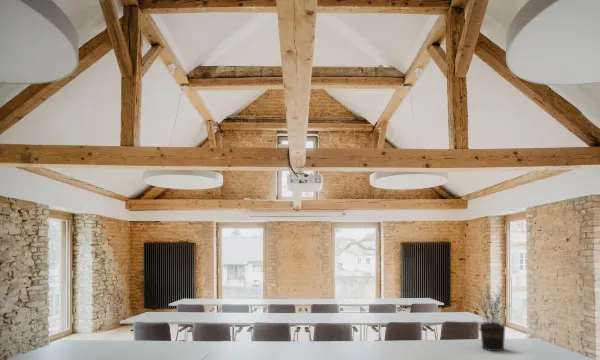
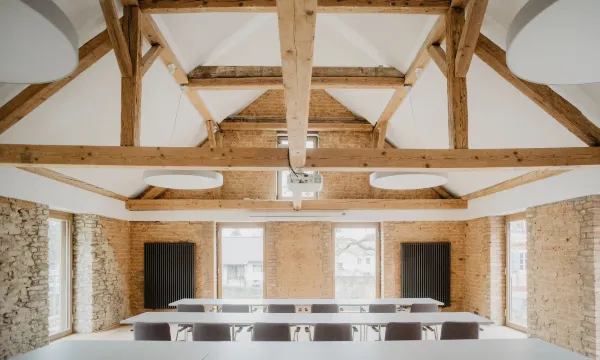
- potted plant [472,279,511,352]
